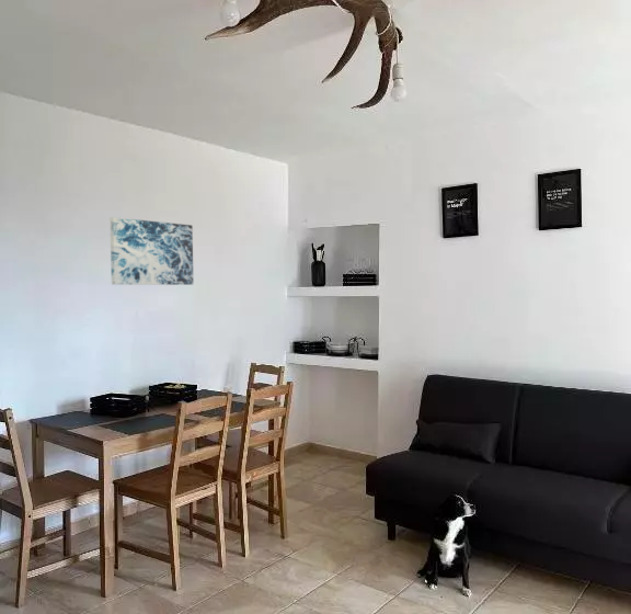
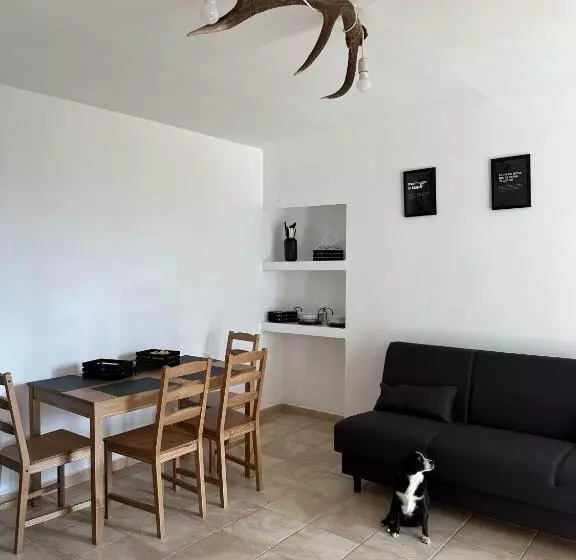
- wall art [110,216,195,286]
